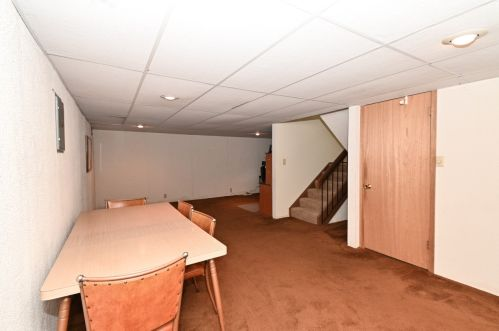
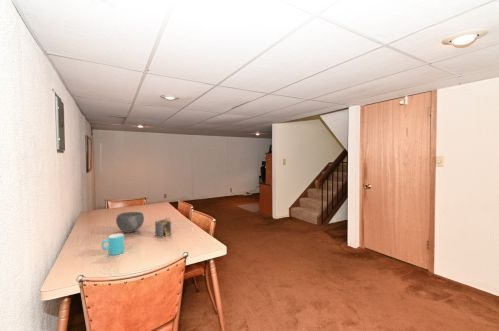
+ bowl [115,211,145,234]
+ cup [101,232,125,256]
+ napkin holder [154,216,172,239]
